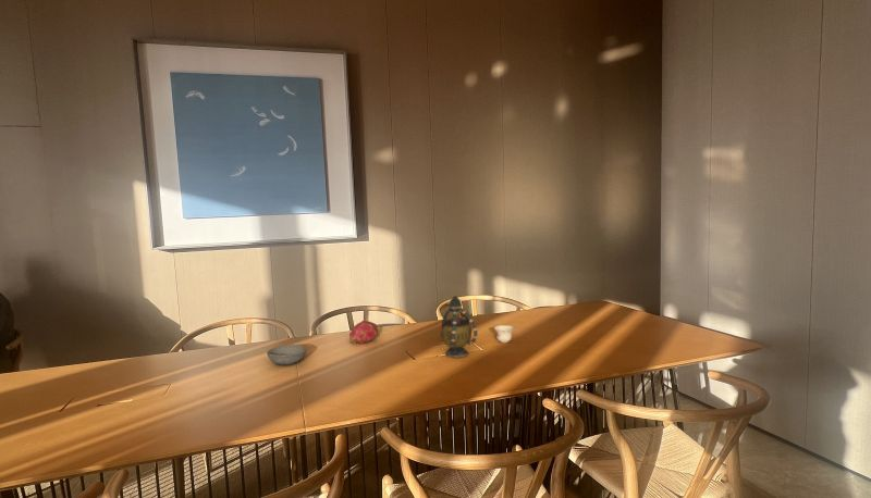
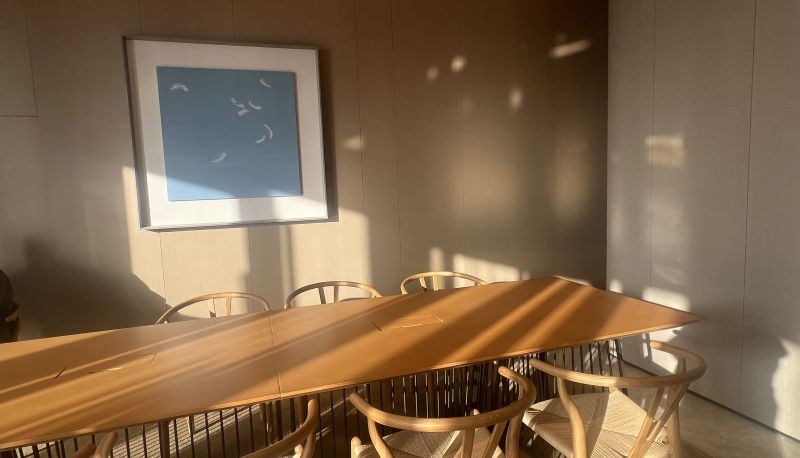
- teacup [493,324,515,344]
- teapot [438,295,478,359]
- bowl [266,344,307,366]
- fruit [348,320,379,345]
